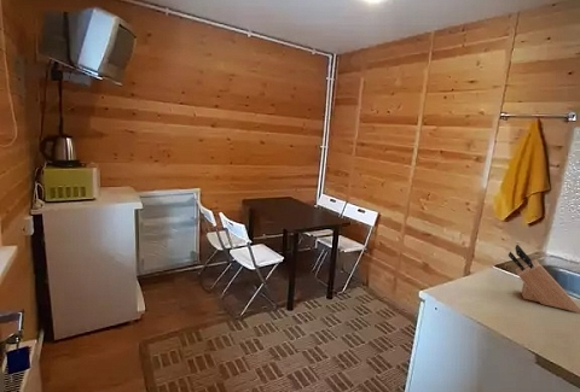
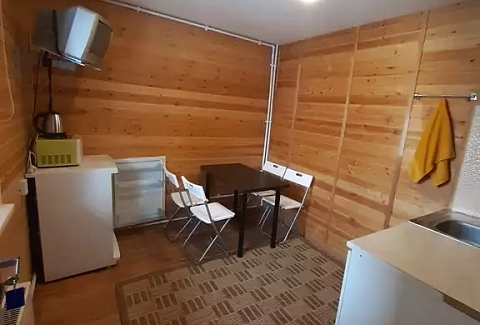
- knife block [507,244,580,314]
